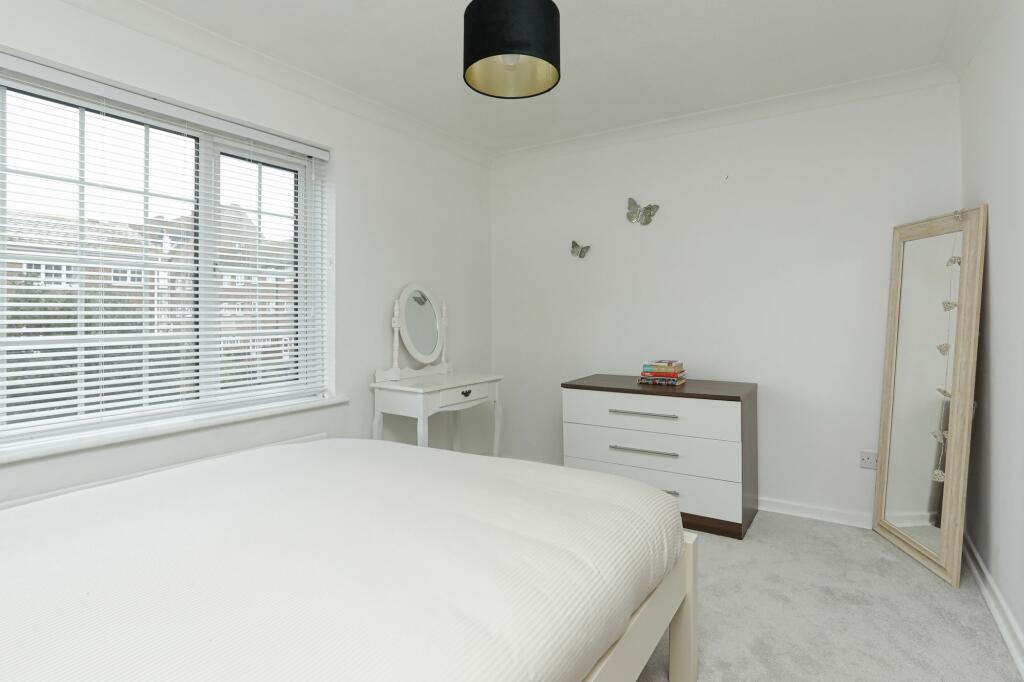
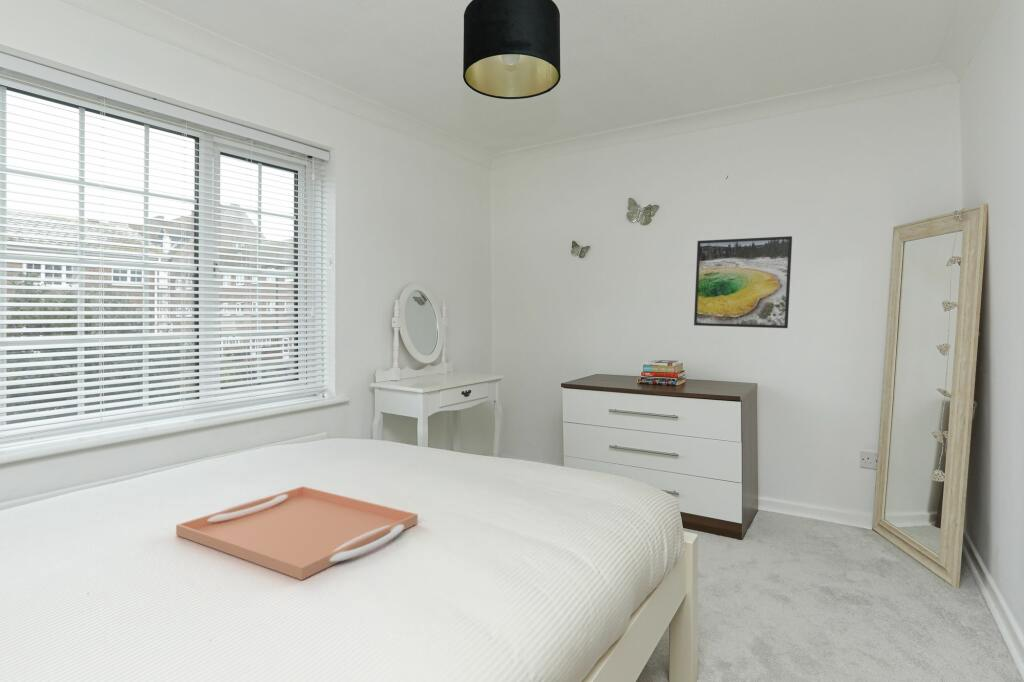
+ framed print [693,235,793,329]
+ serving tray [175,485,419,581]
